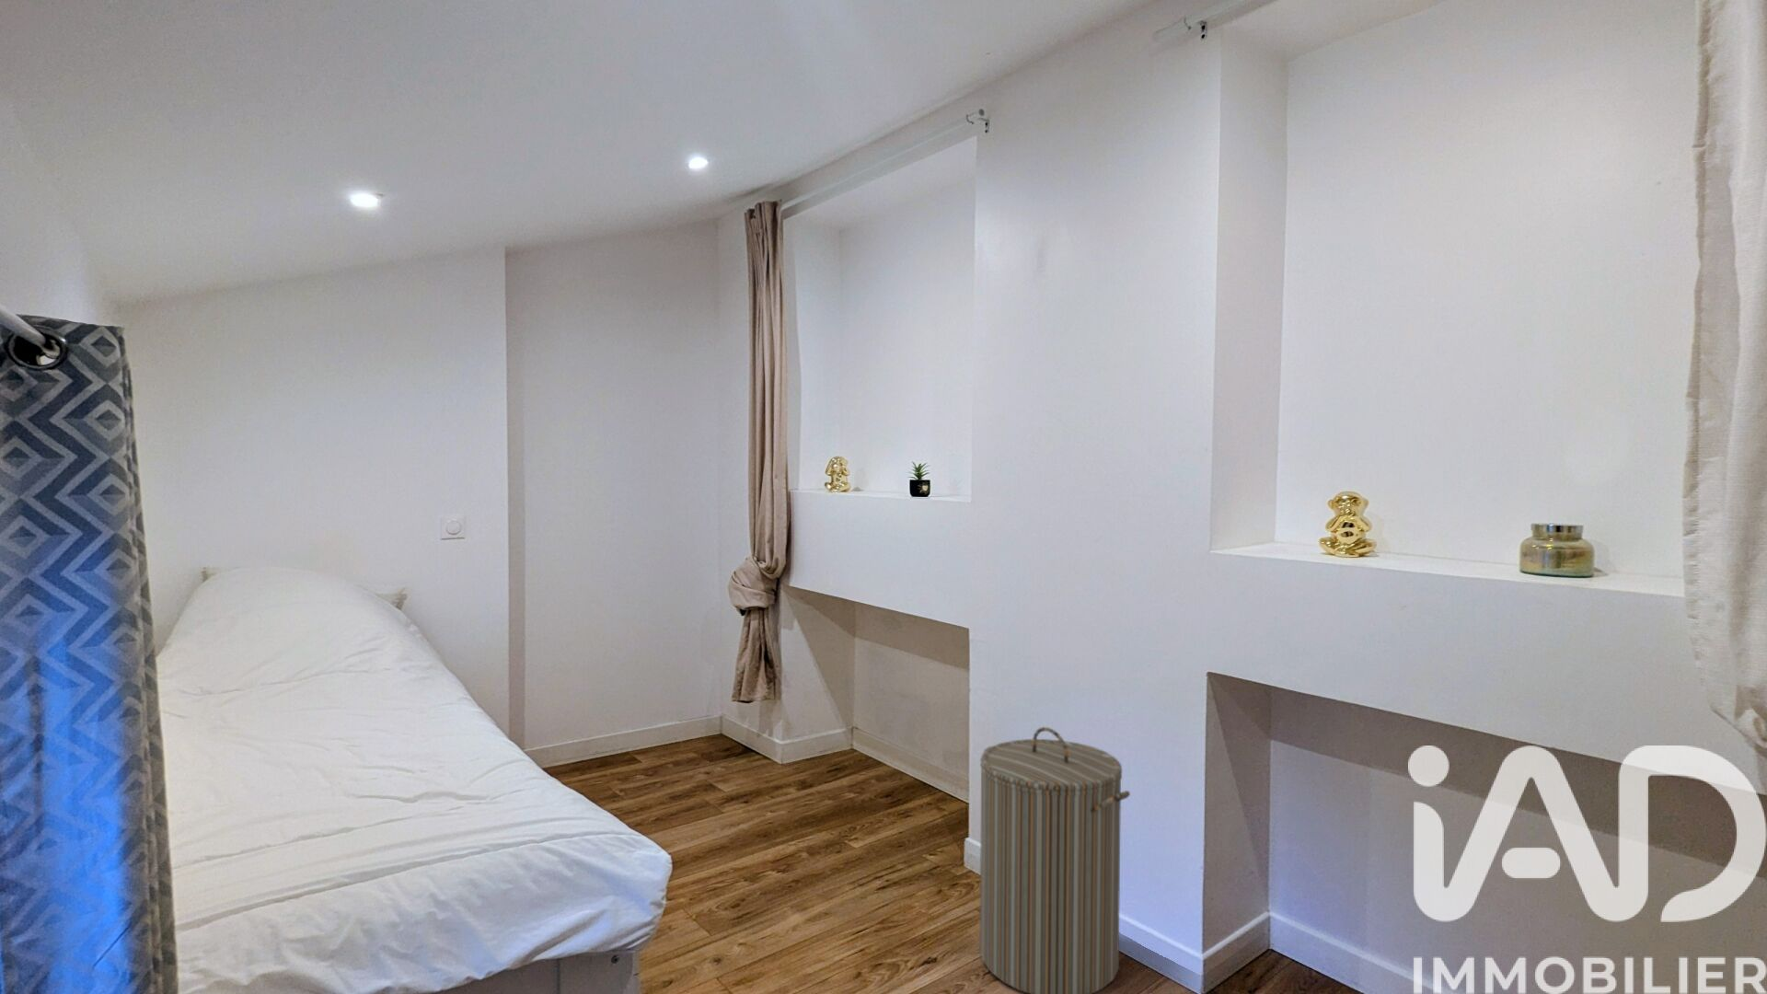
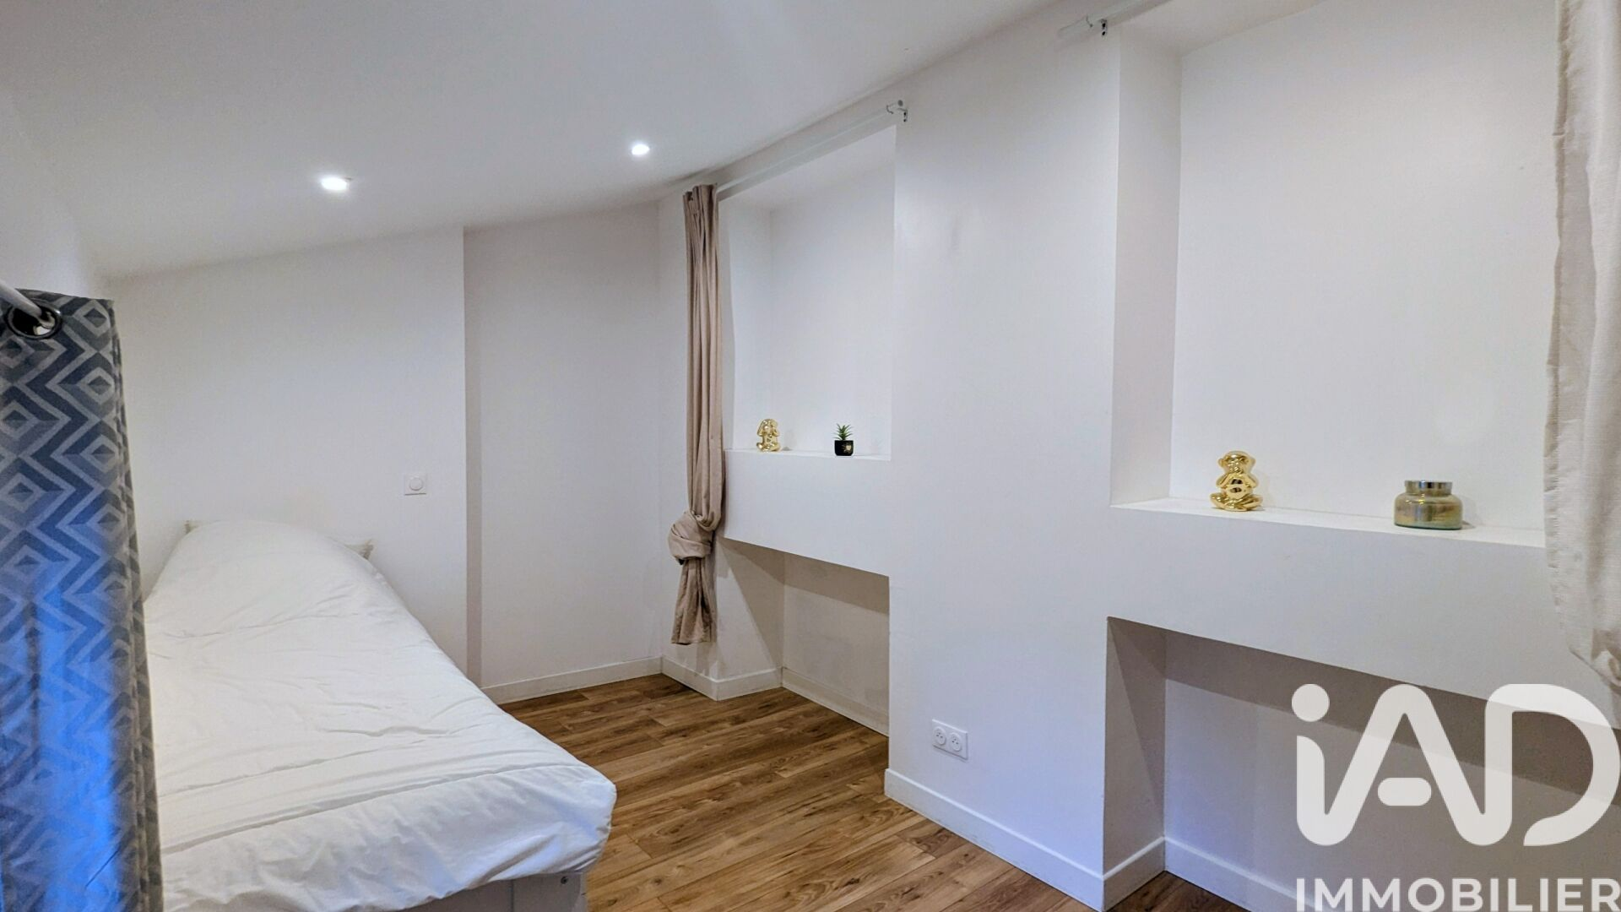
- laundry hamper [979,726,1131,994]
